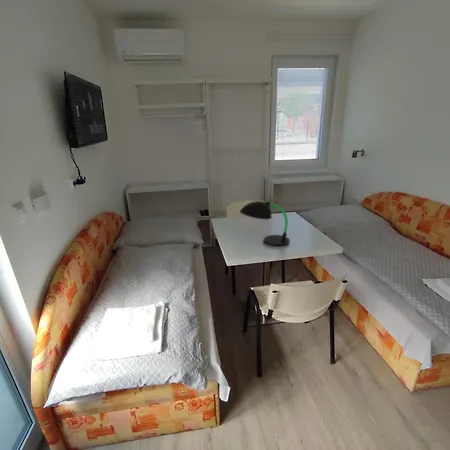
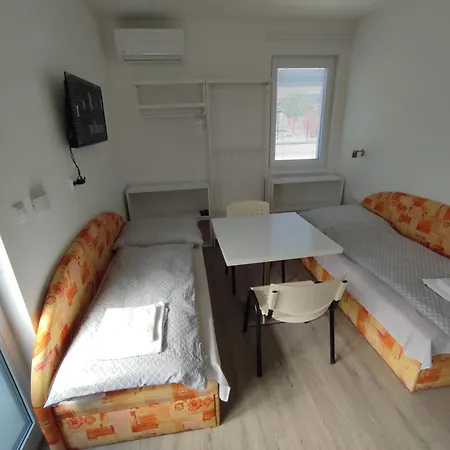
- desk lamp [239,199,290,247]
